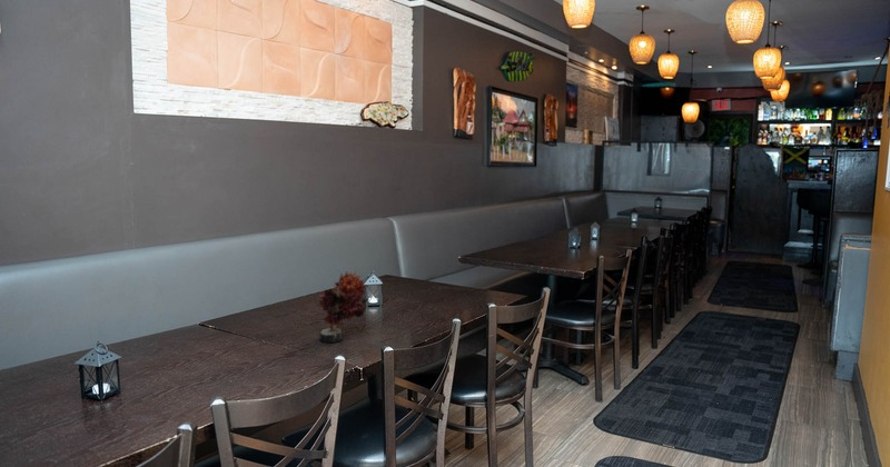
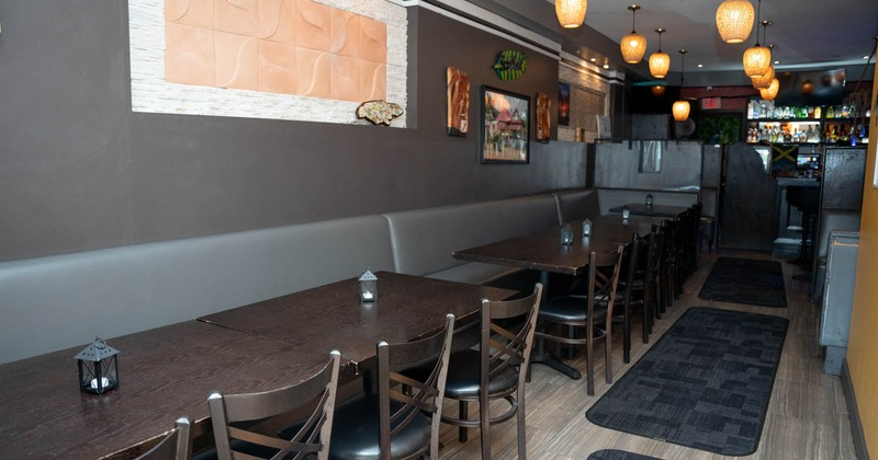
- artificial flower [316,270,370,344]
